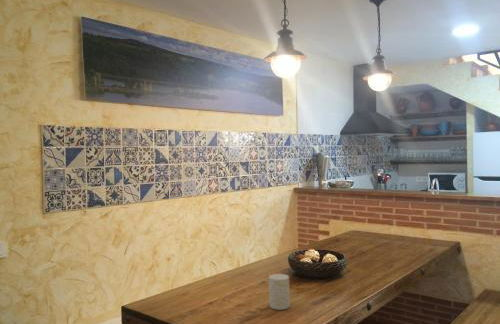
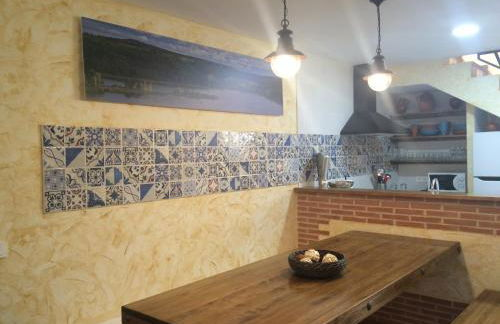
- cup [268,273,290,311]
